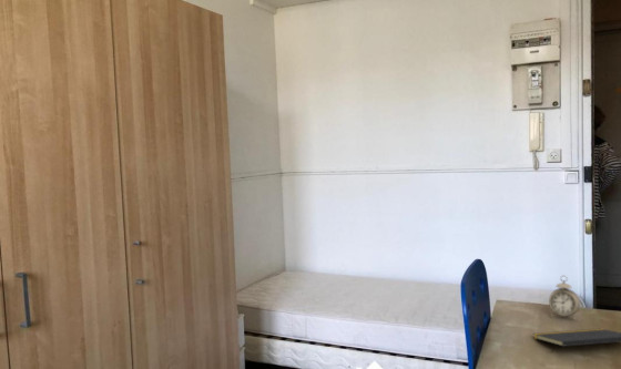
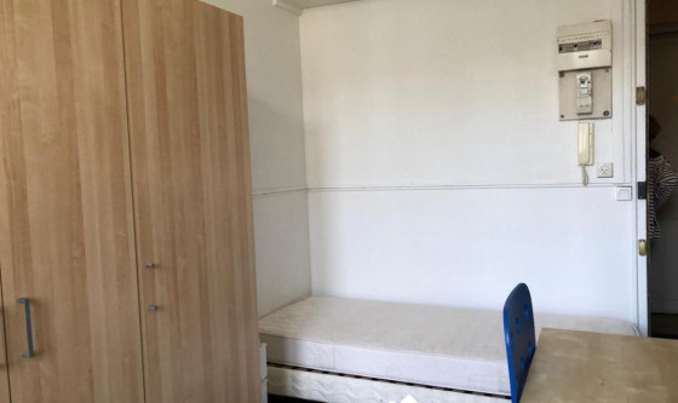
- alarm clock [548,275,581,321]
- notepad [531,328,621,348]
